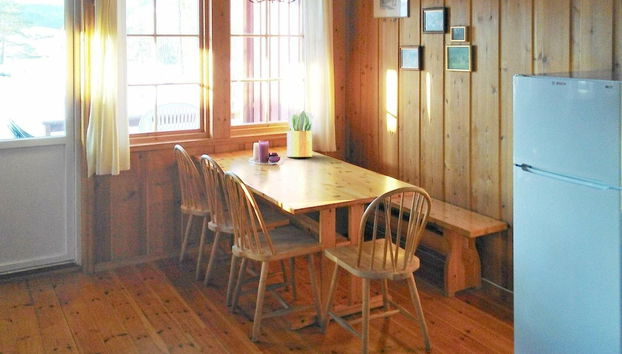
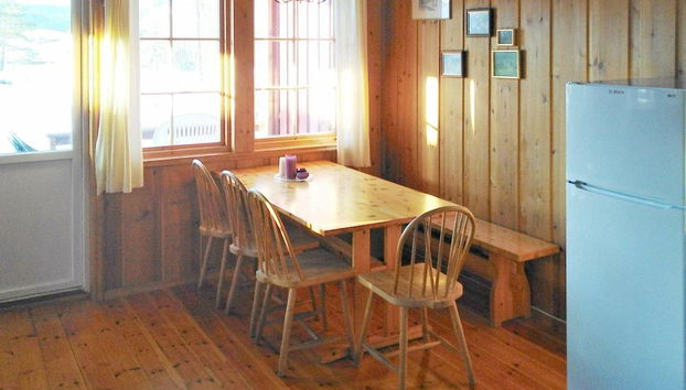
- potted plant [285,110,316,158]
